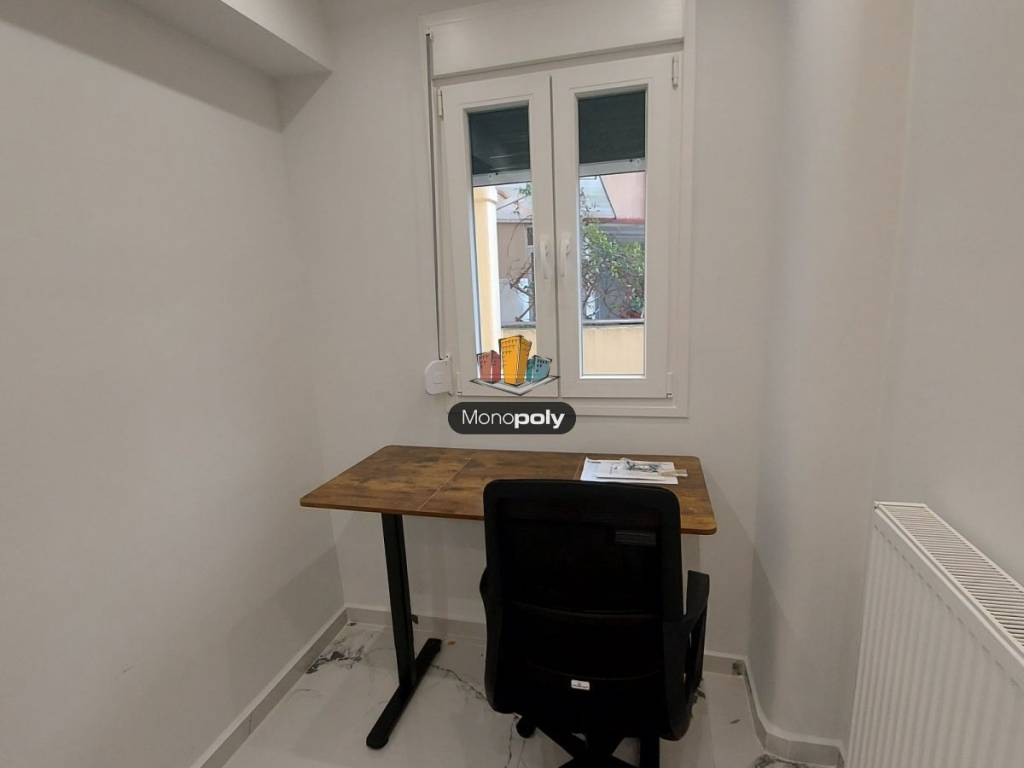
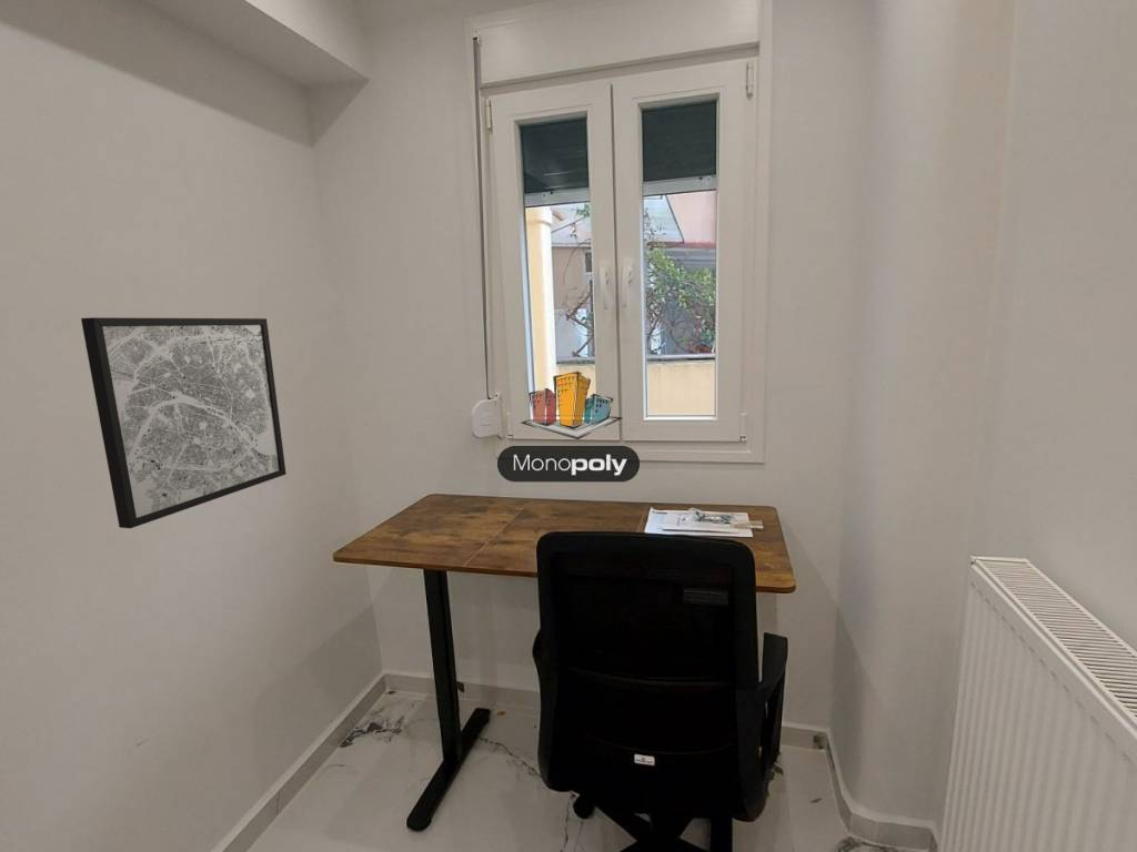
+ wall art [80,316,288,529]
